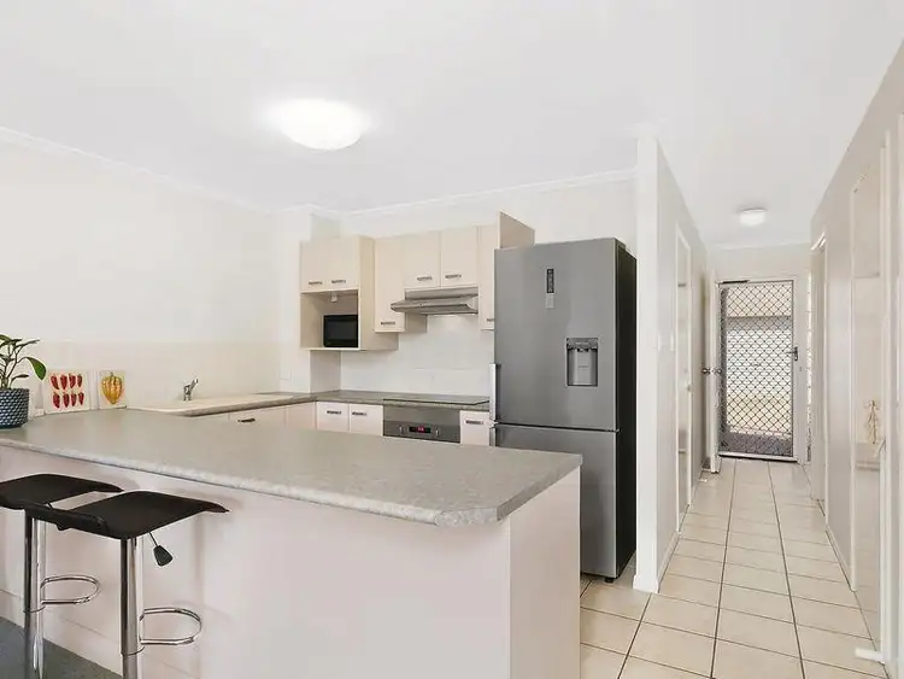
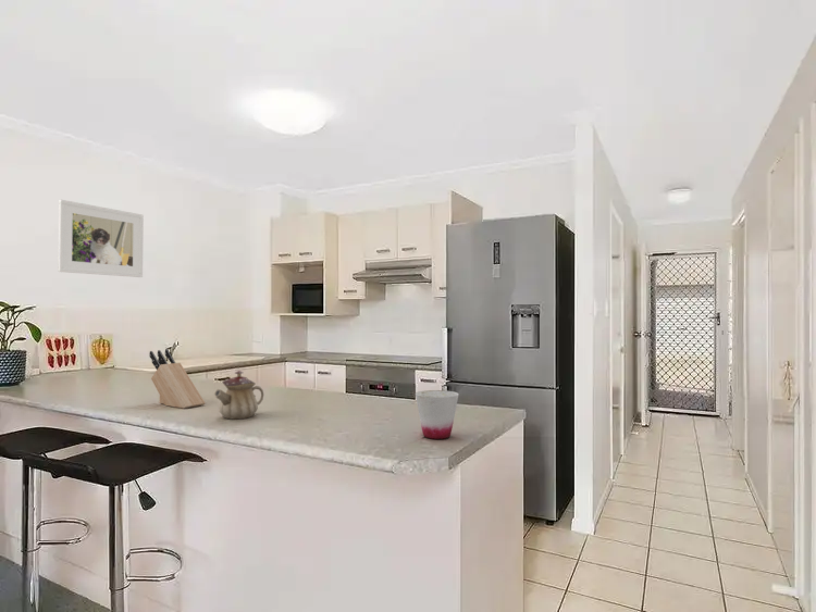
+ teapot [213,370,264,420]
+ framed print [57,199,145,278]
+ cup [415,389,459,440]
+ knife block [148,348,206,410]
